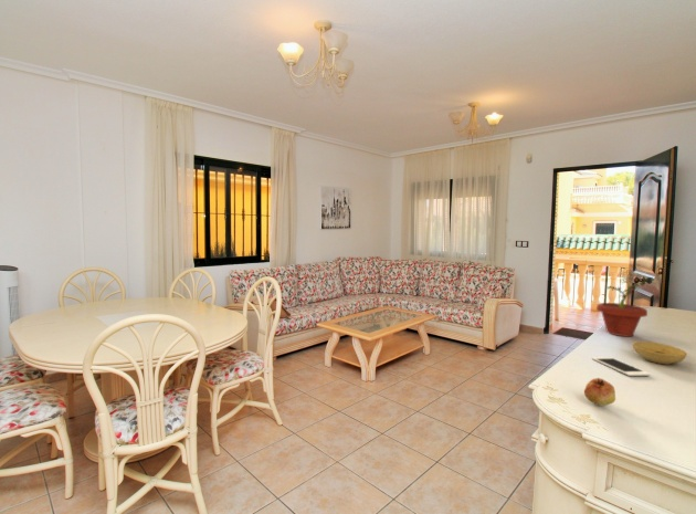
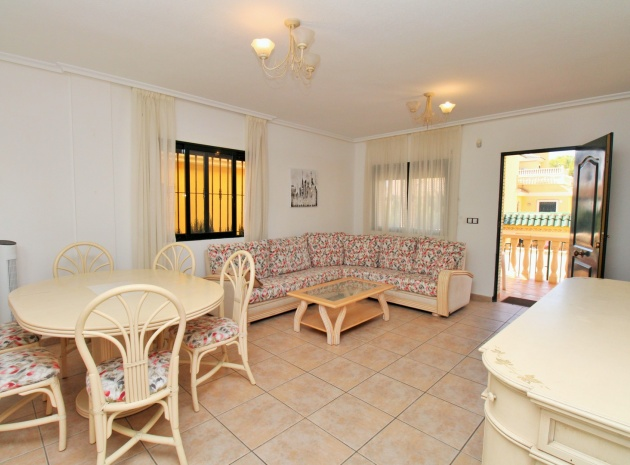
- potted plant [595,269,654,337]
- cell phone [591,356,651,377]
- bowl [632,340,688,365]
- fruit [583,377,616,407]
